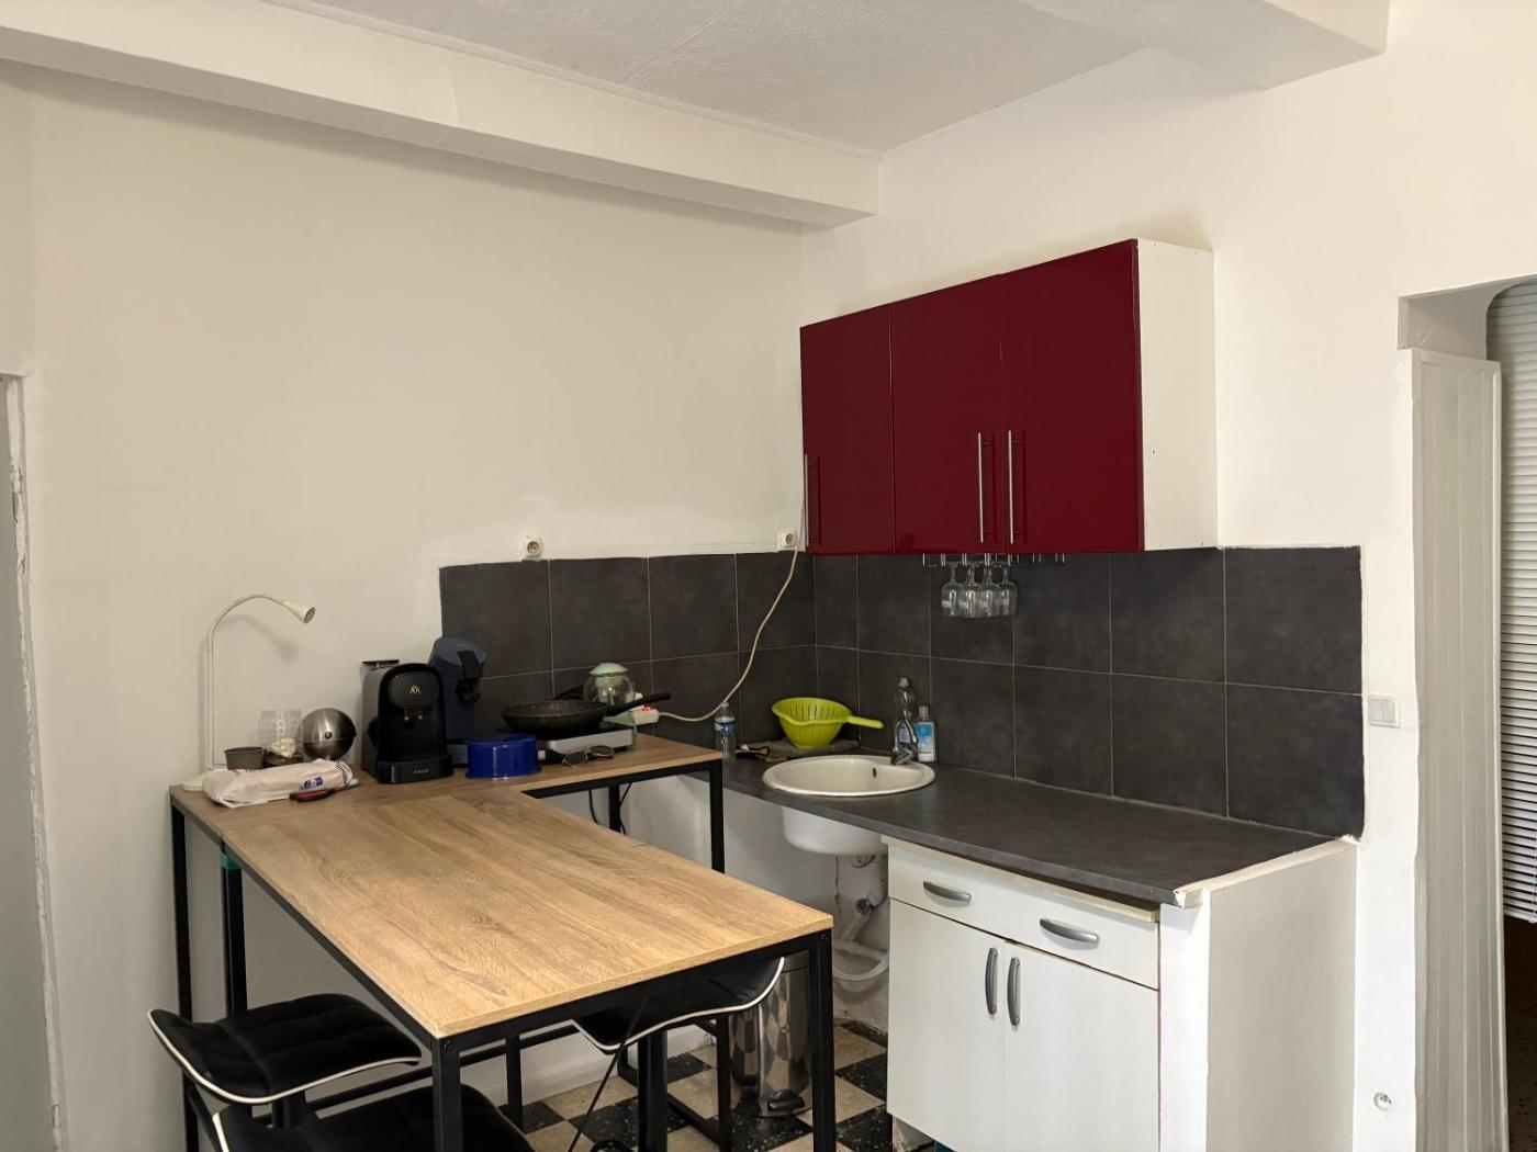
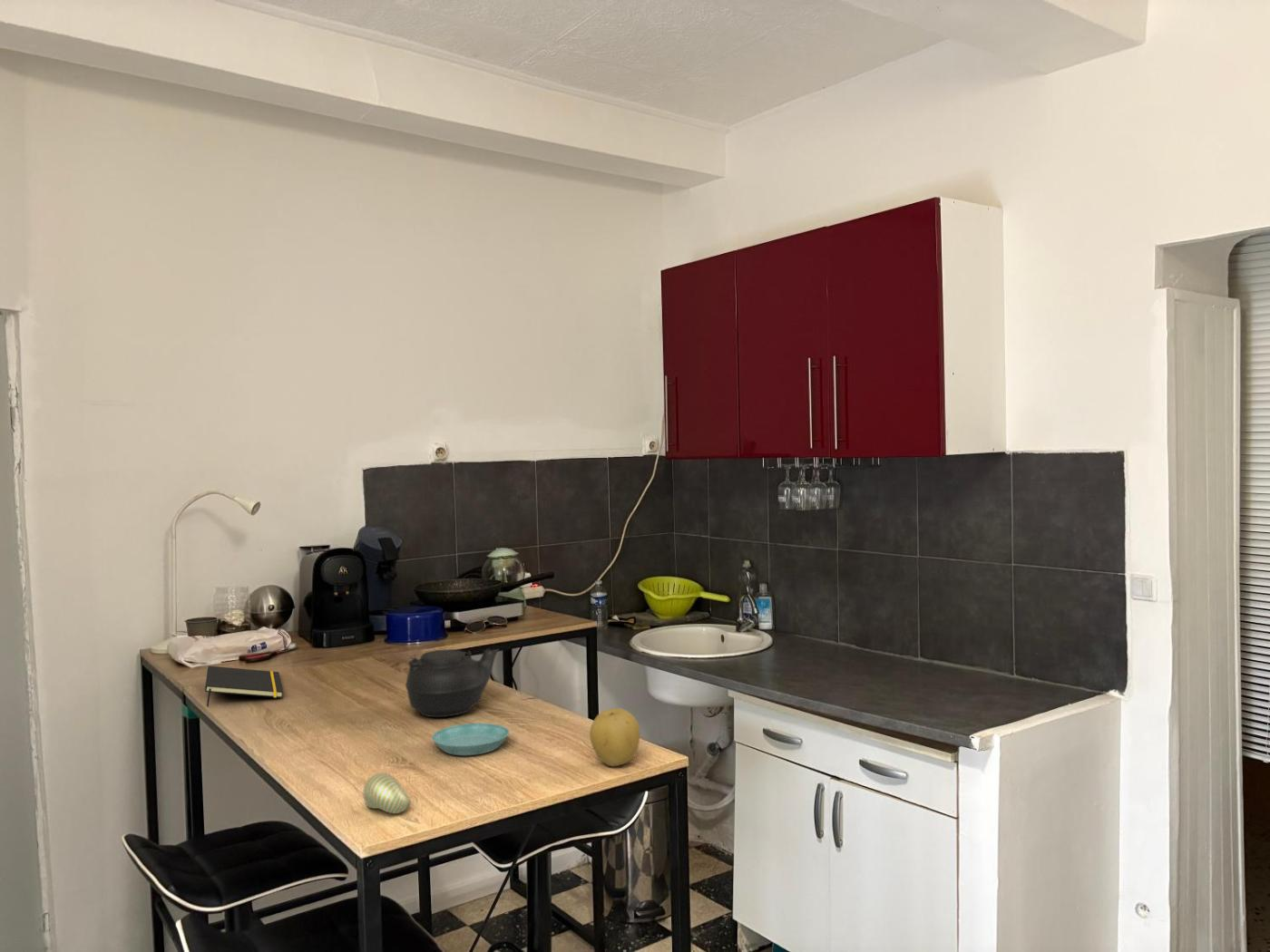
+ saucer [431,723,511,756]
+ notepad [204,665,284,707]
+ decorative egg [362,772,410,814]
+ teapot [405,647,500,718]
+ fruit [589,707,641,767]
